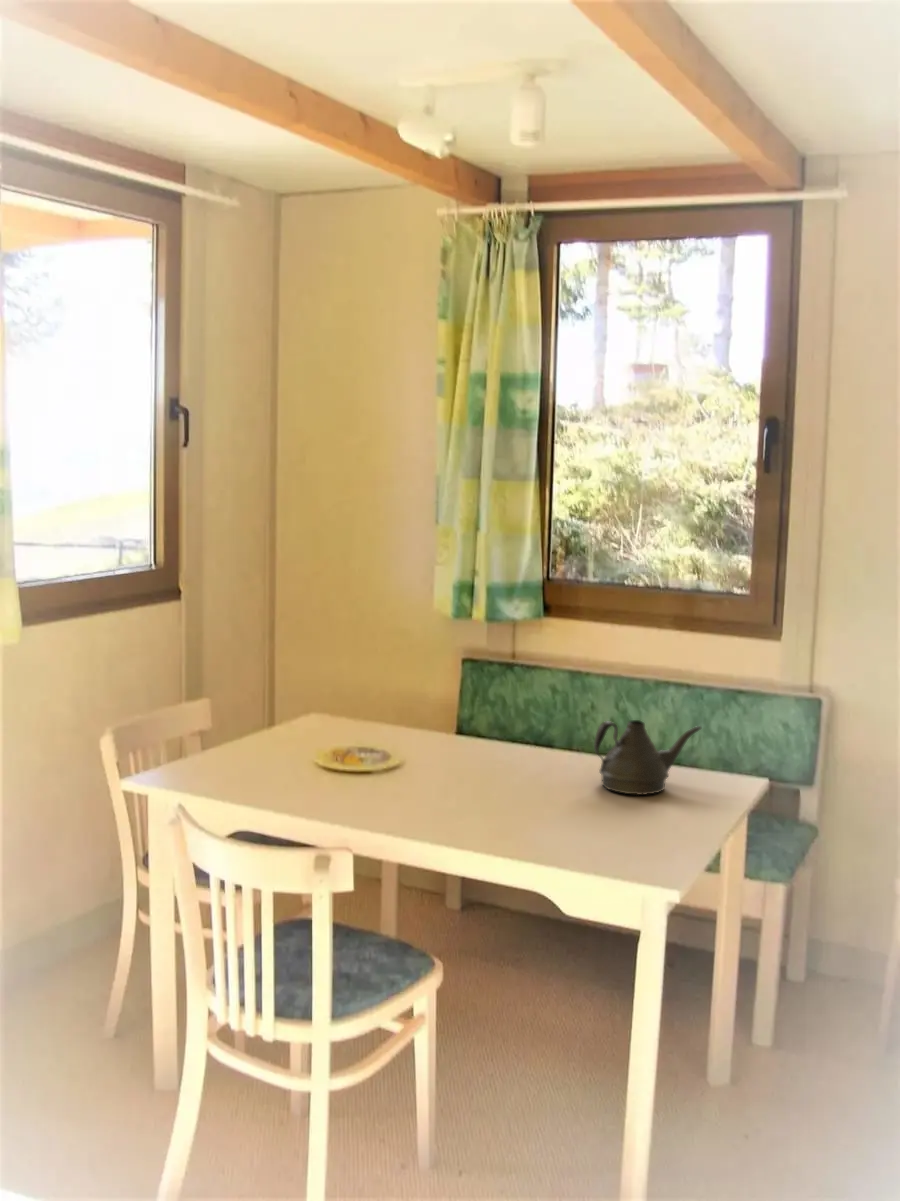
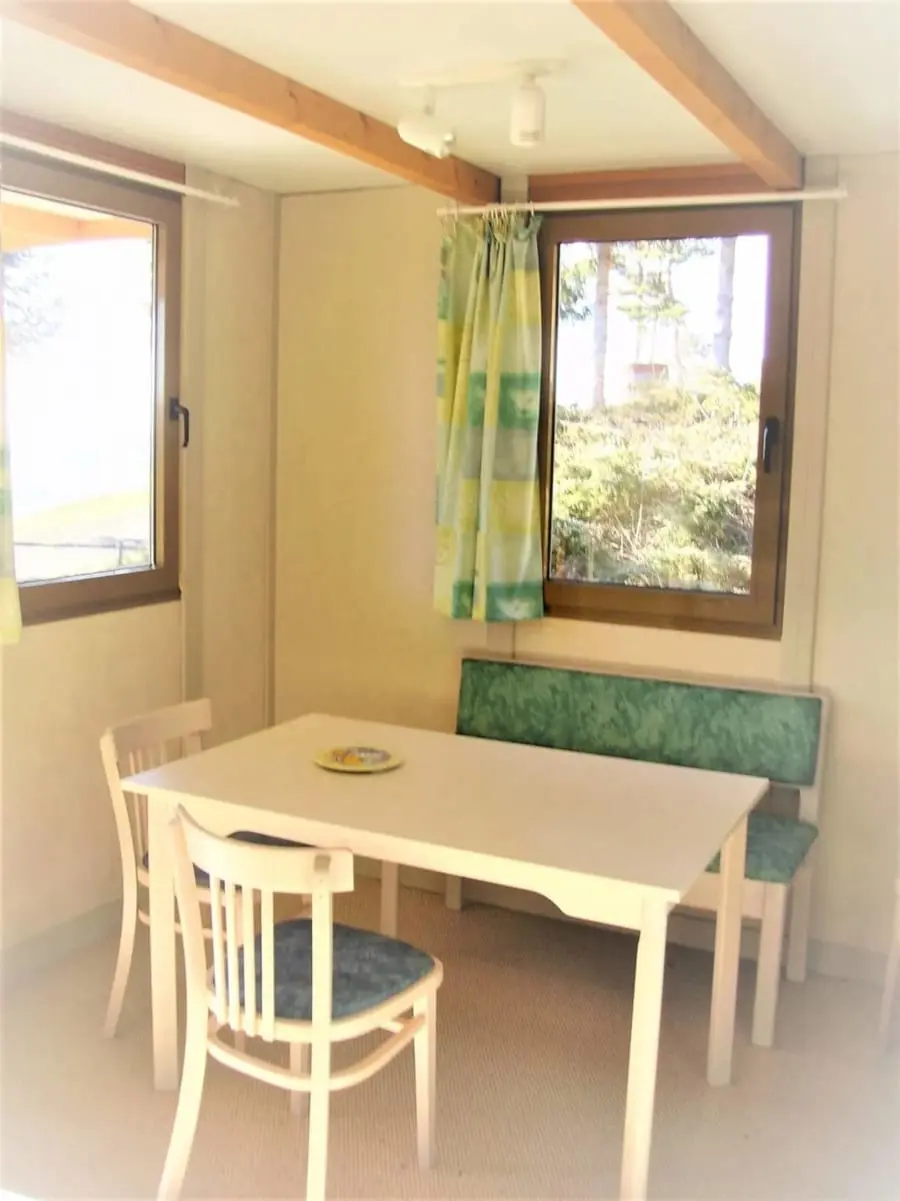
- teapot [593,719,703,796]
